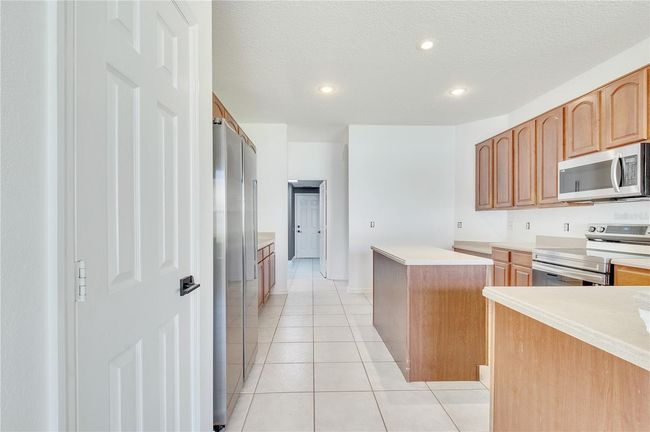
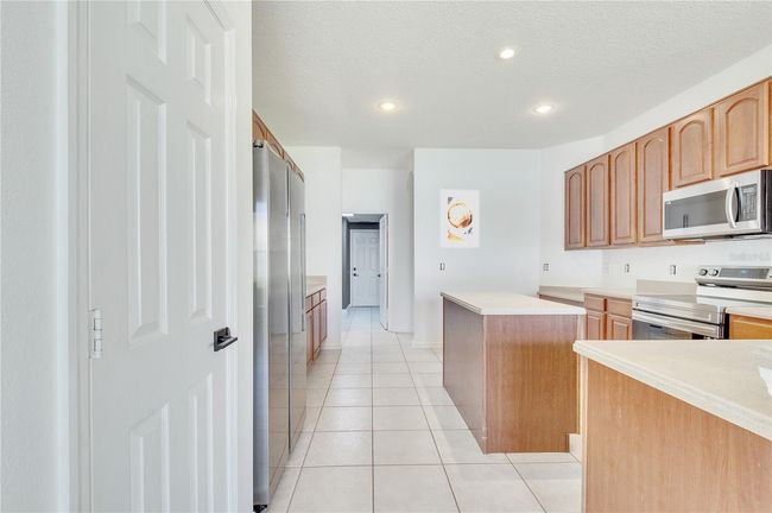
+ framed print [439,189,480,248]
